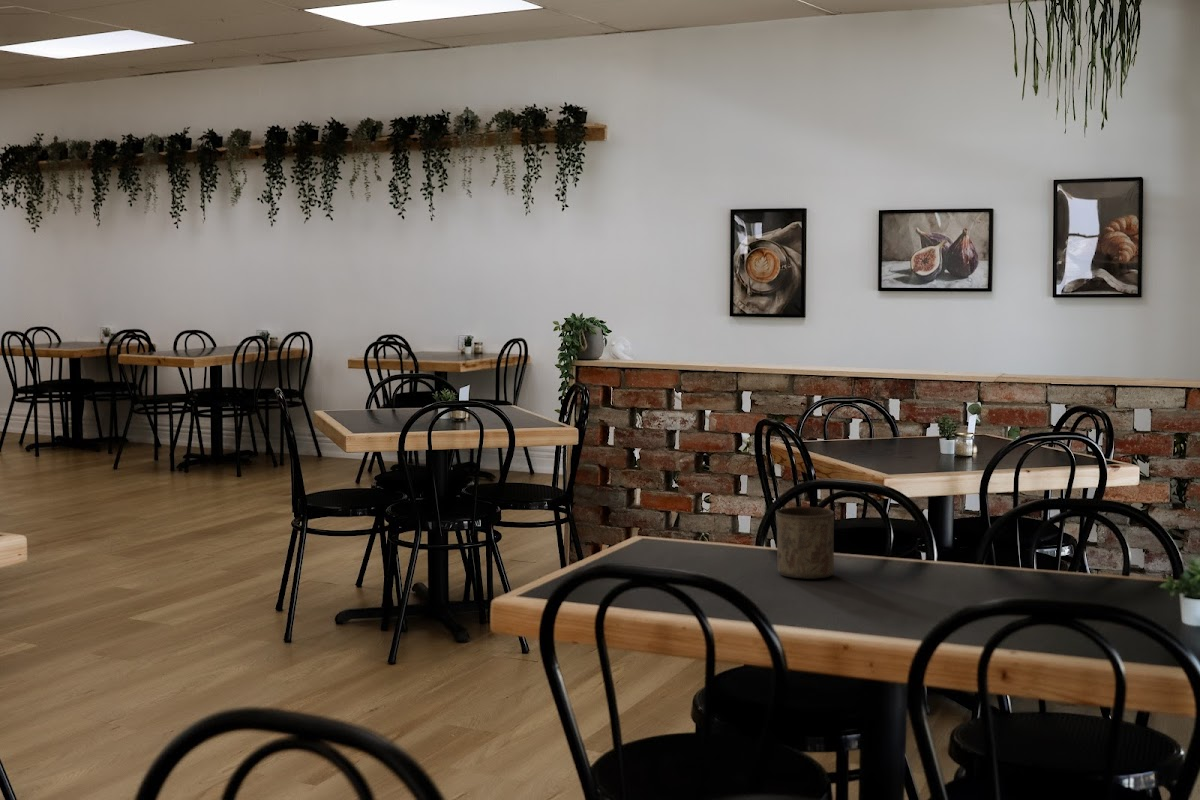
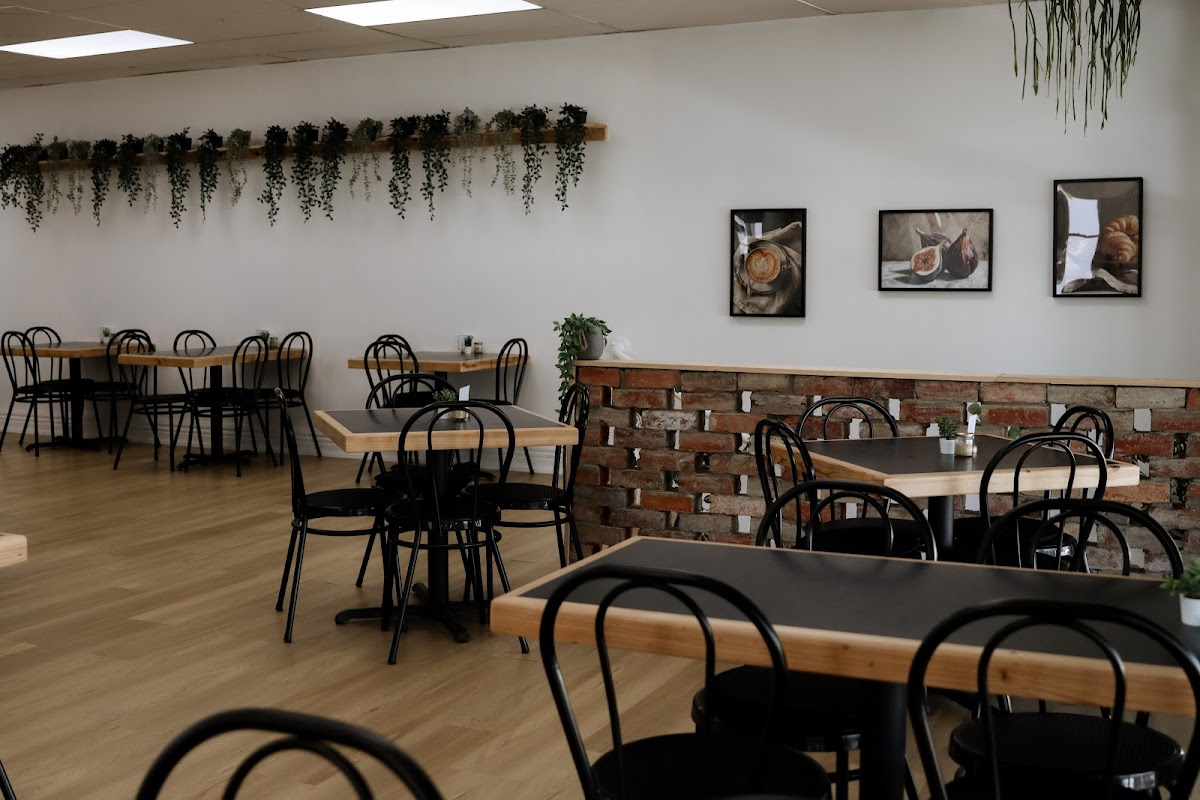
- cup [775,506,835,580]
